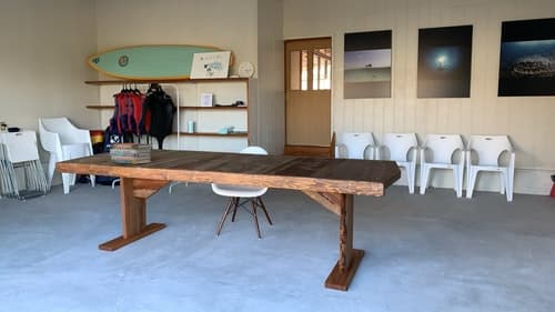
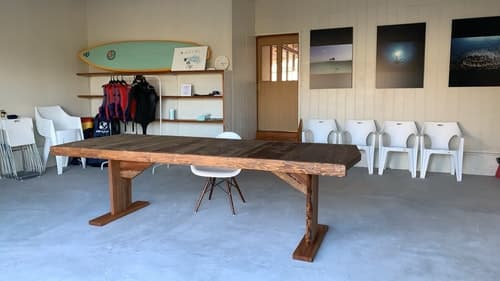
- book stack [109,142,154,165]
